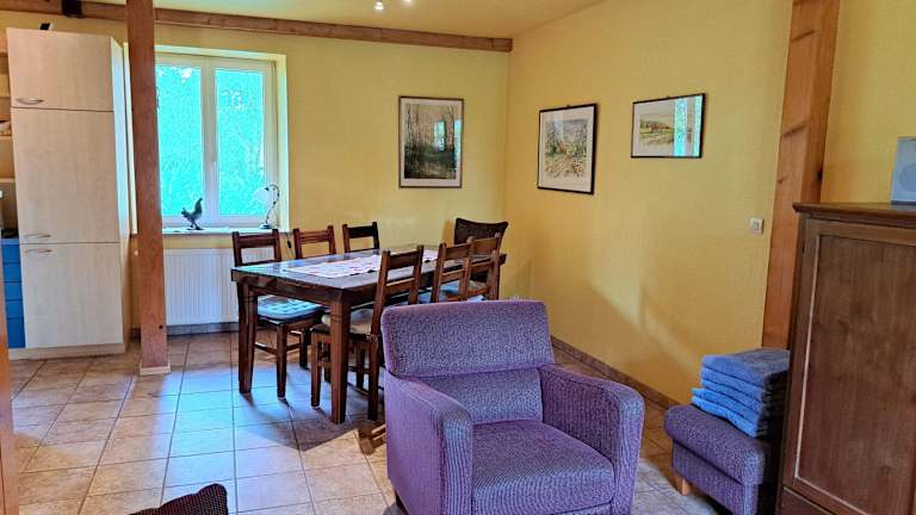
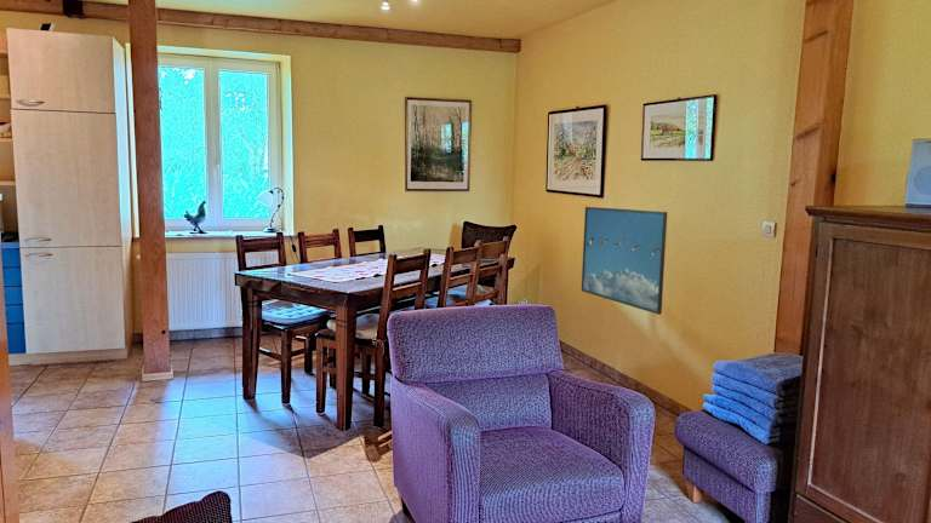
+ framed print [581,206,668,316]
